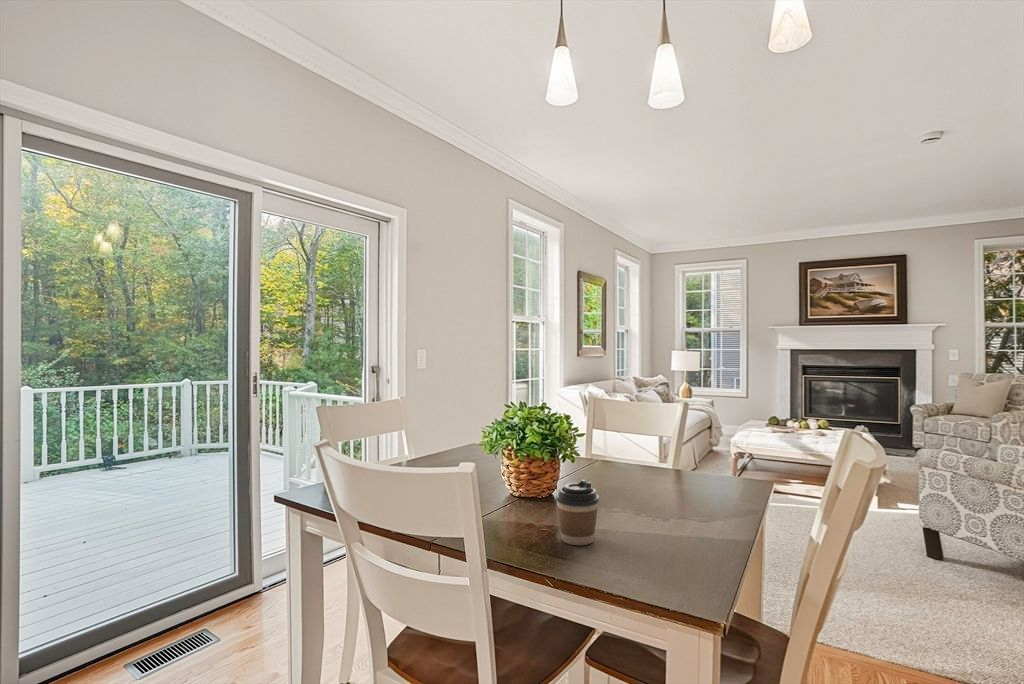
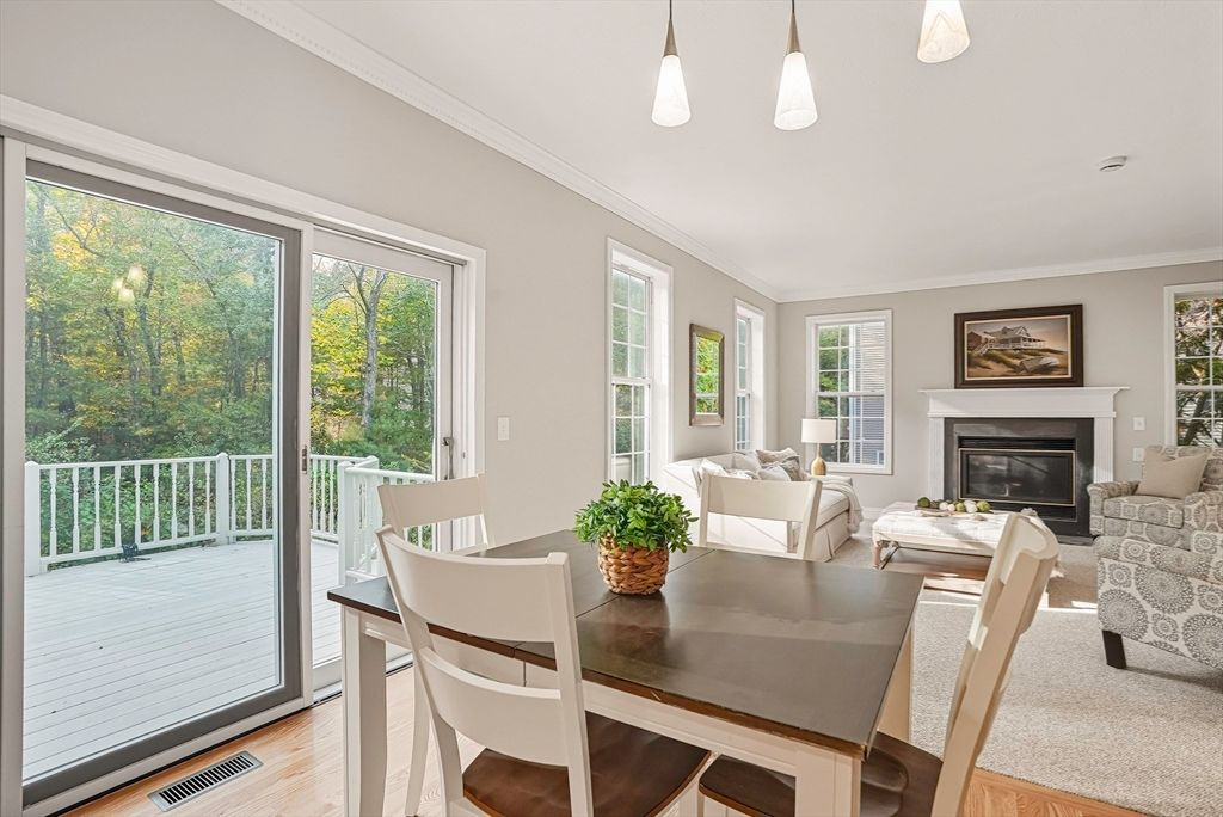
- coffee cup [555,479,600,546]
